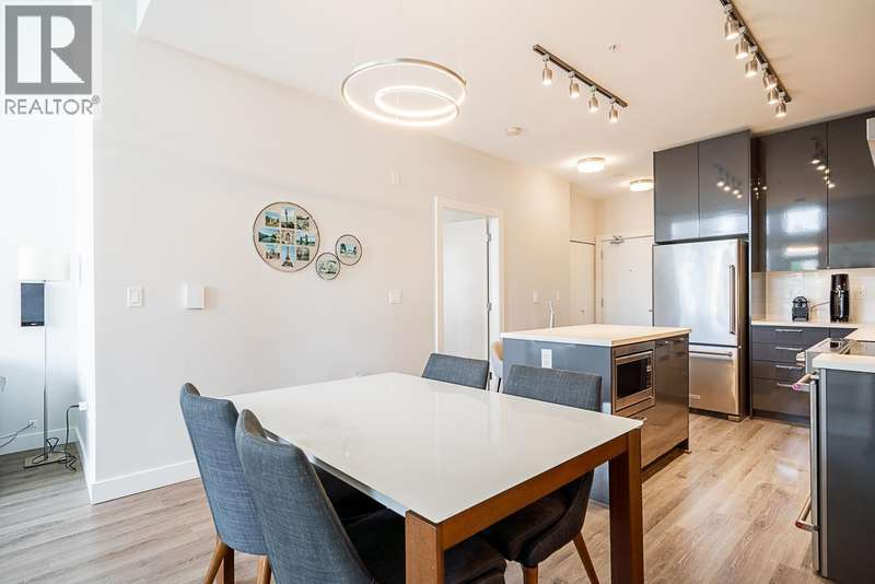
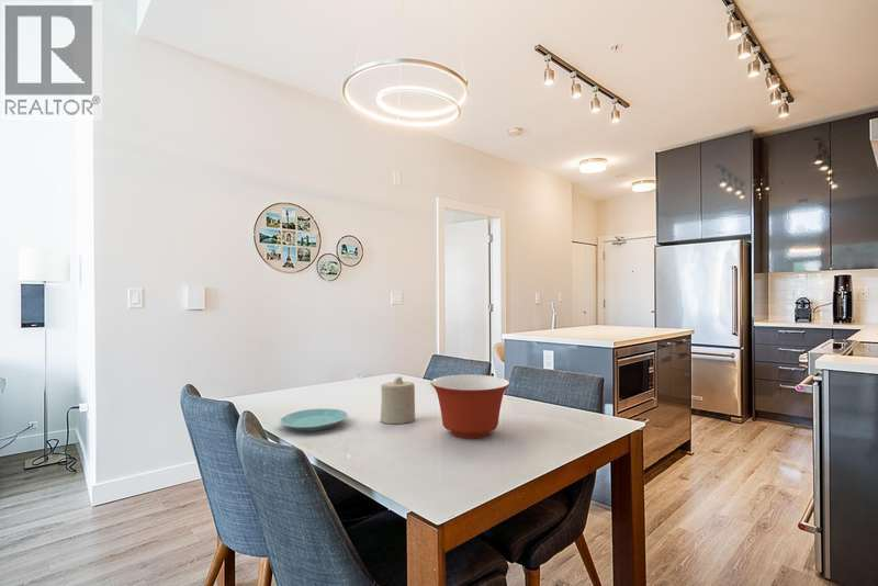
+ mixing bowl [429,374,510,439]
+ candle [380,375,416,425]
+ plate [279,407,349,432]
